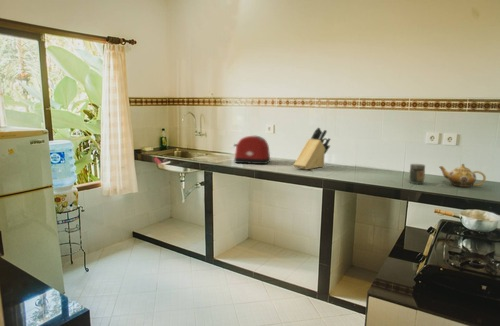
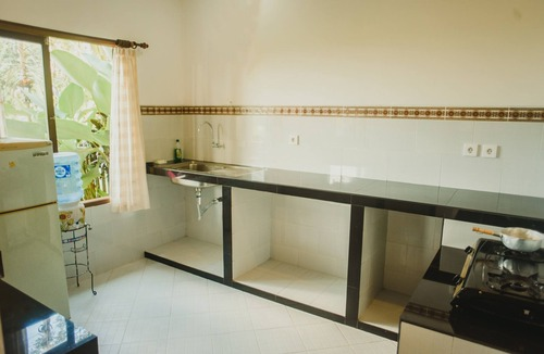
- toaster [232,135,271,165]
- teapot [438,163,487,188]
- knife block [293,126,332,171]
- jar [408,163,426,185]
